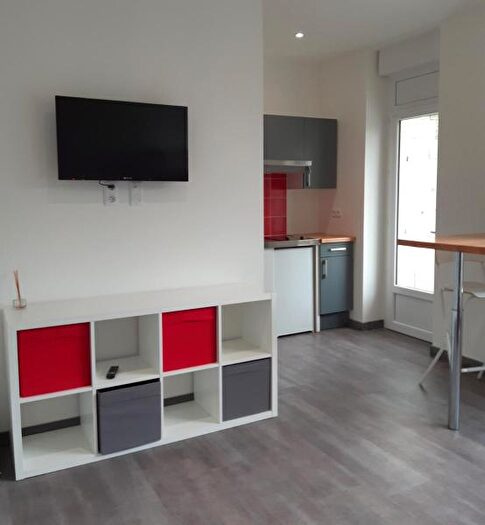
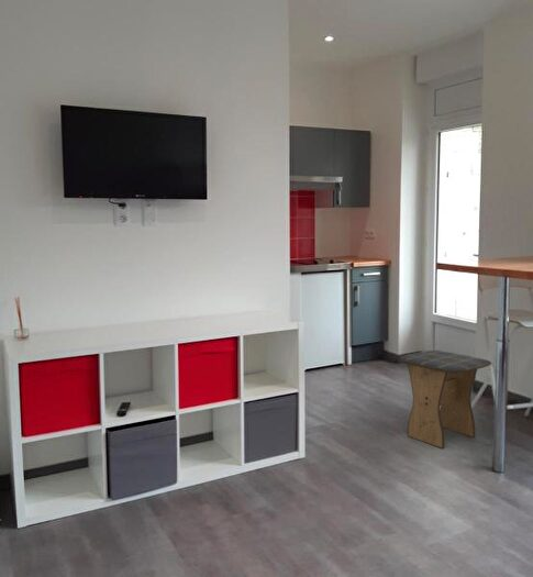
+ stool [398,349,492,450]
